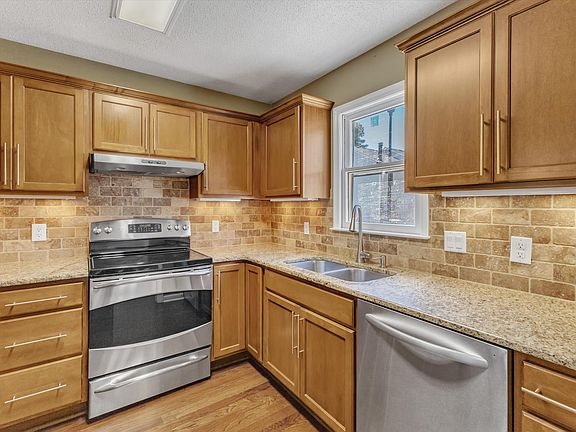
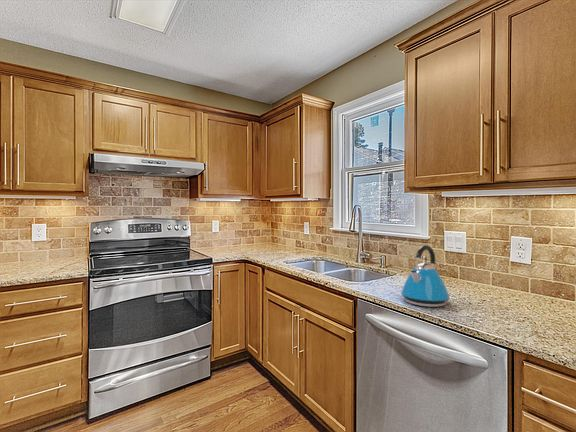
+ kettle [400,244,451,308]
